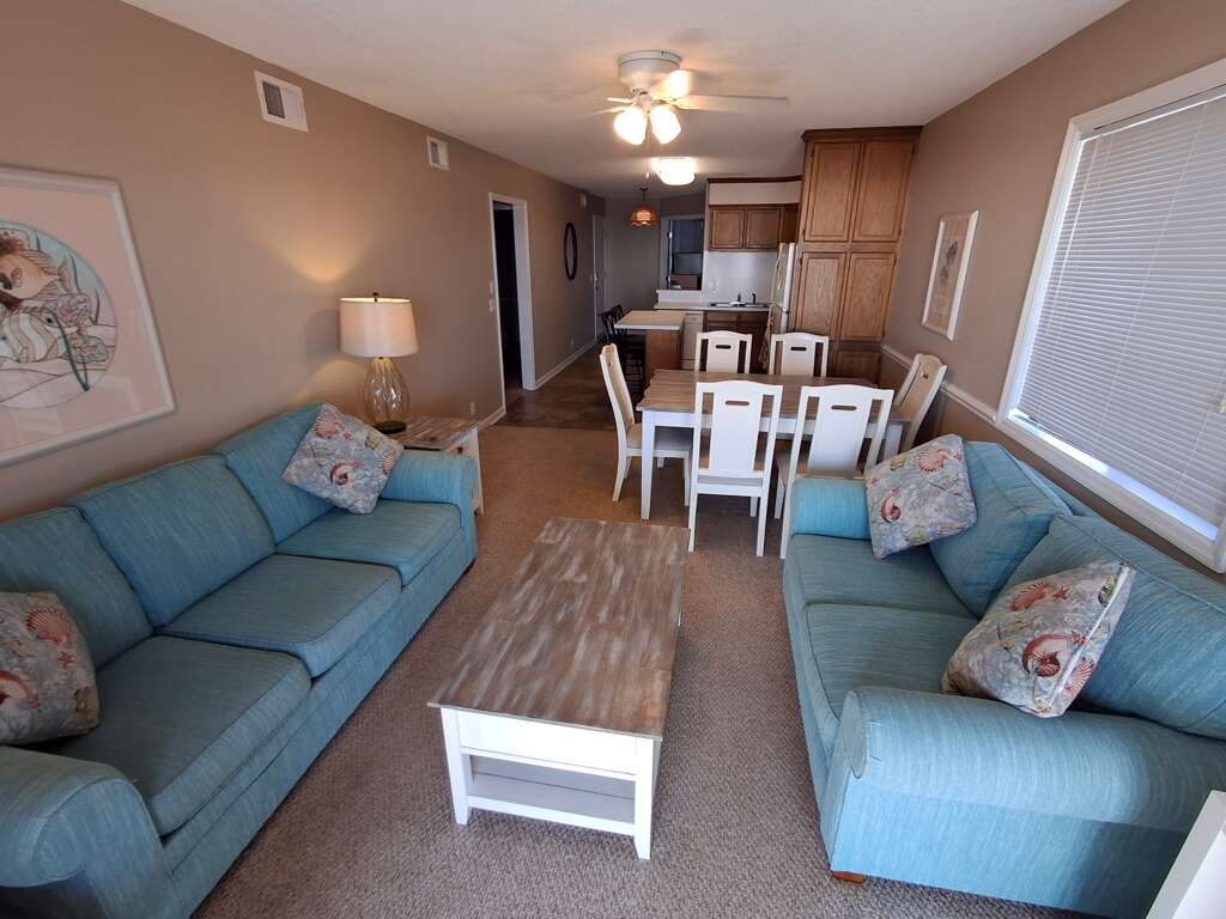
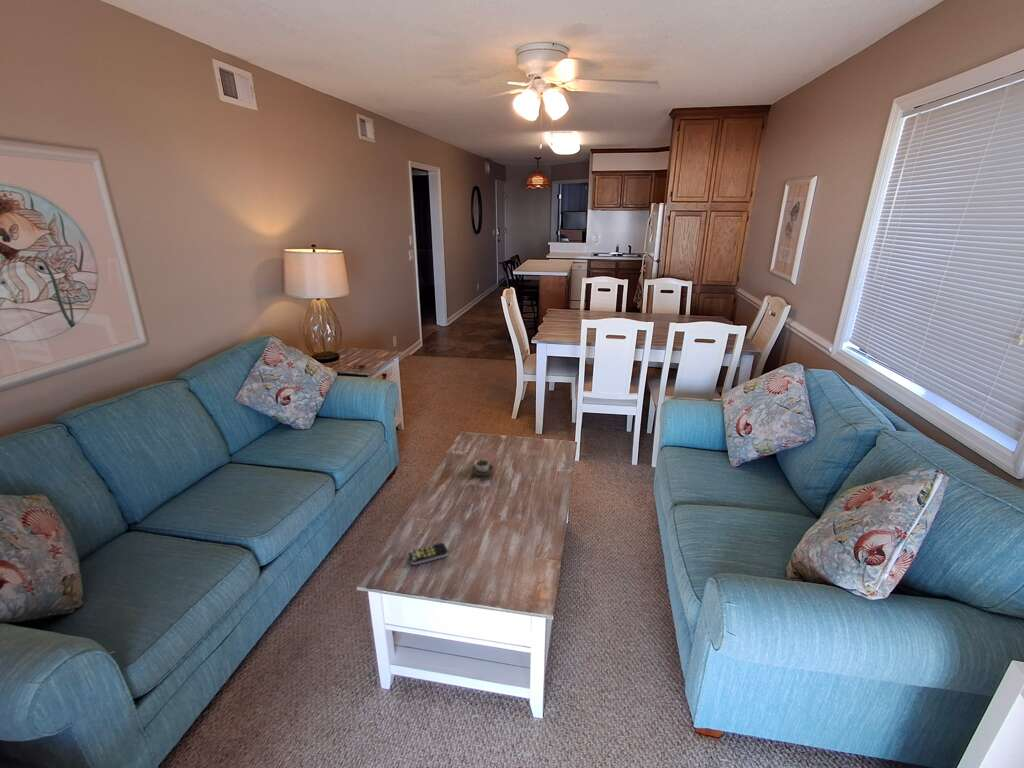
+ remote control [407,542,449,566]
+ cup [470,458,495,477]
